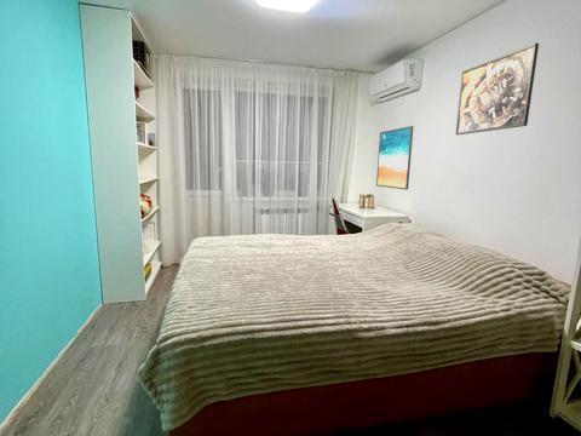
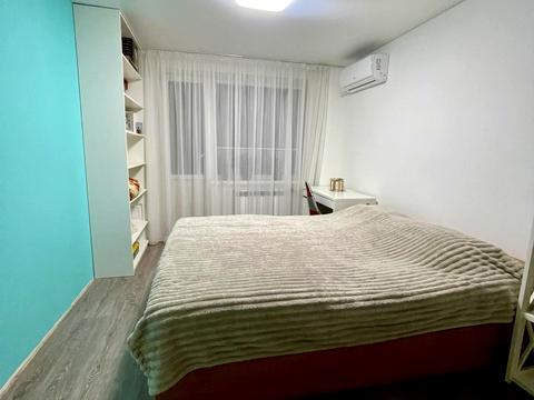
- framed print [454,42,540,136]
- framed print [375,125,415,191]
